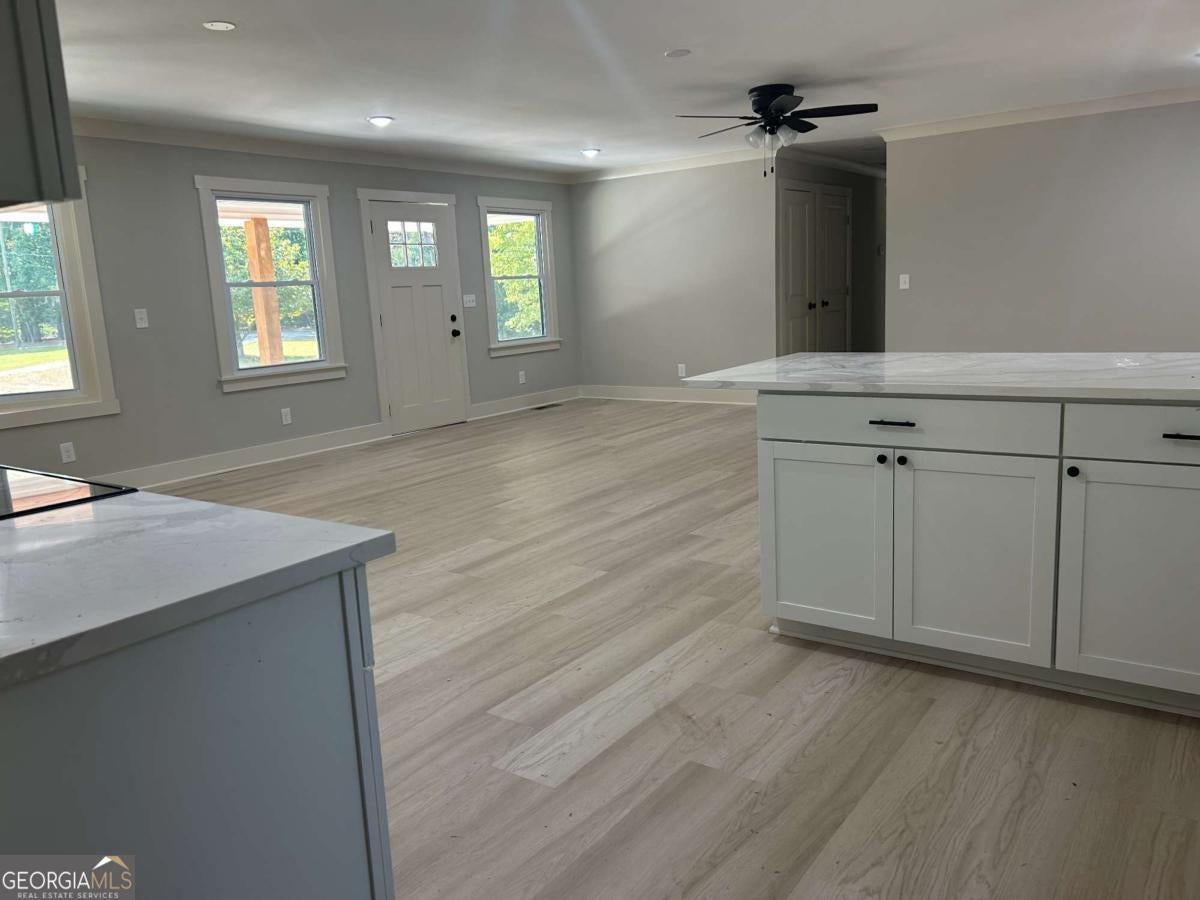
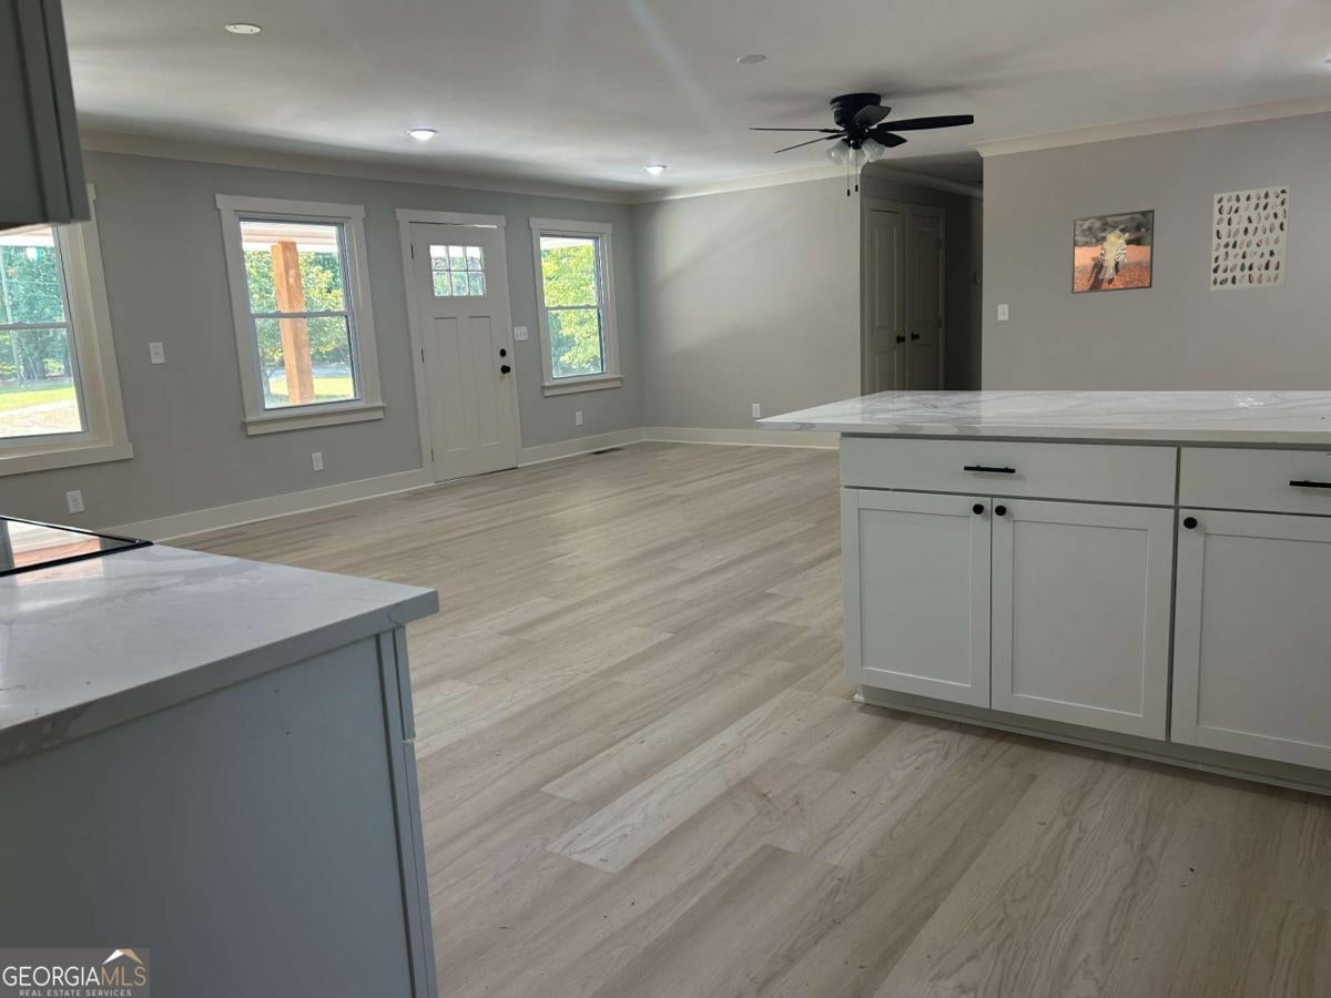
+ wall art [1209,184,1292,293]
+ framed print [1070,208,1156,295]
